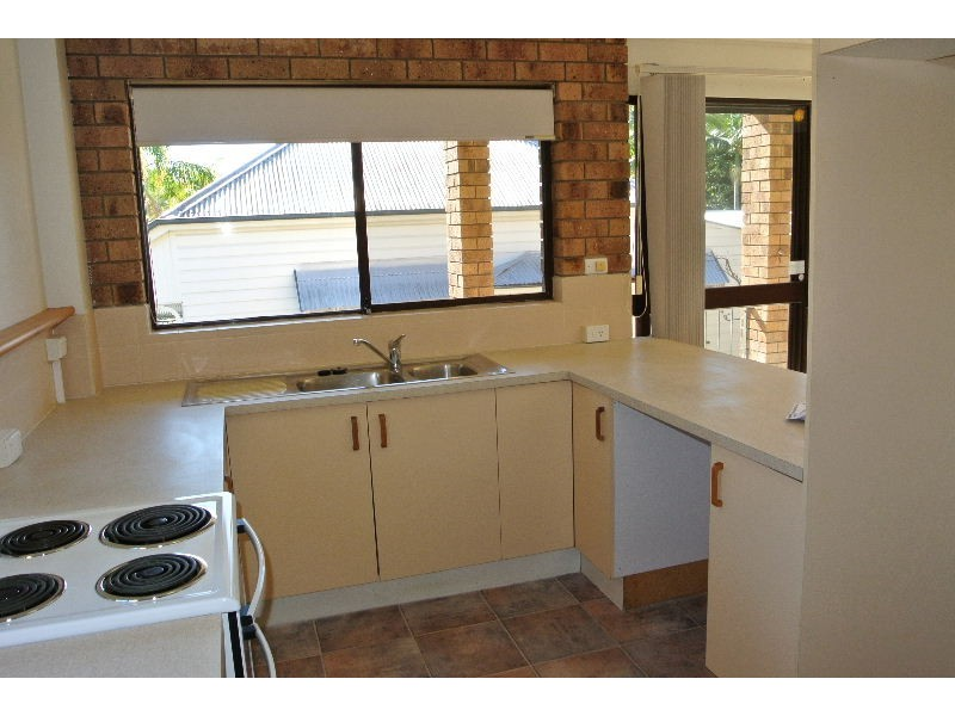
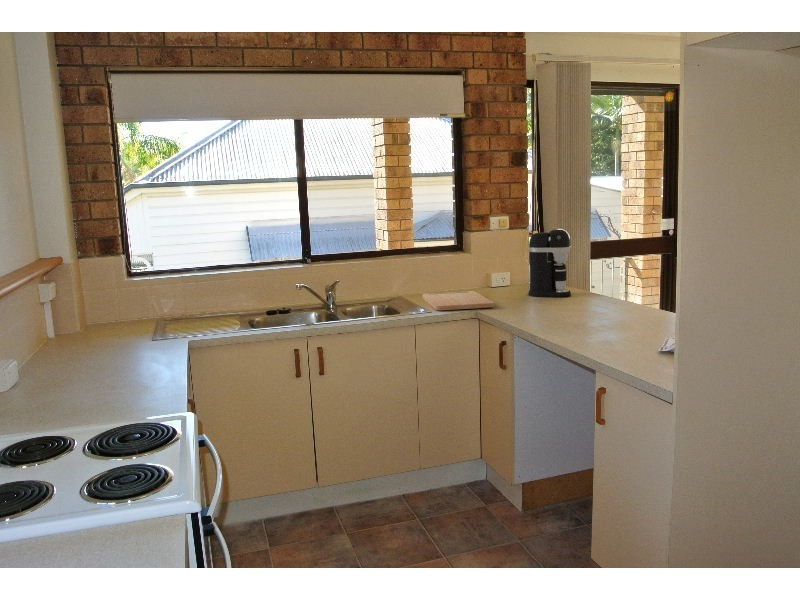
+ coffee maker [527,228,572,298]
+ cutting board [421,290,495,311]
